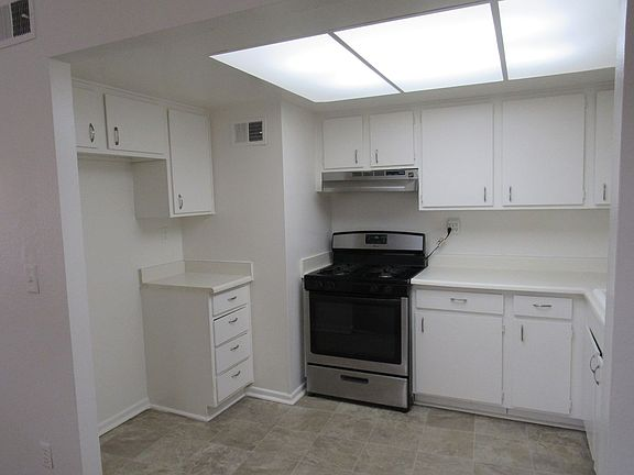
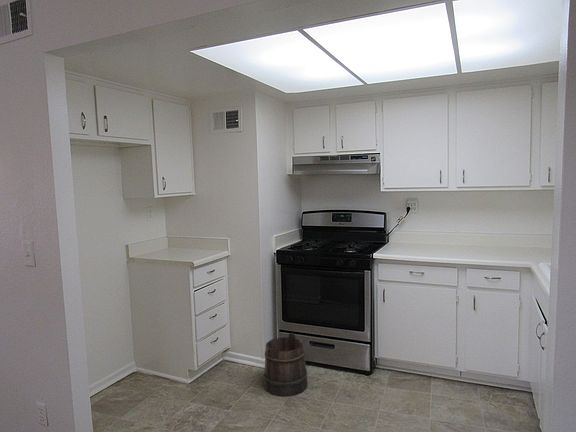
+ bucket [263,332,309,397]
